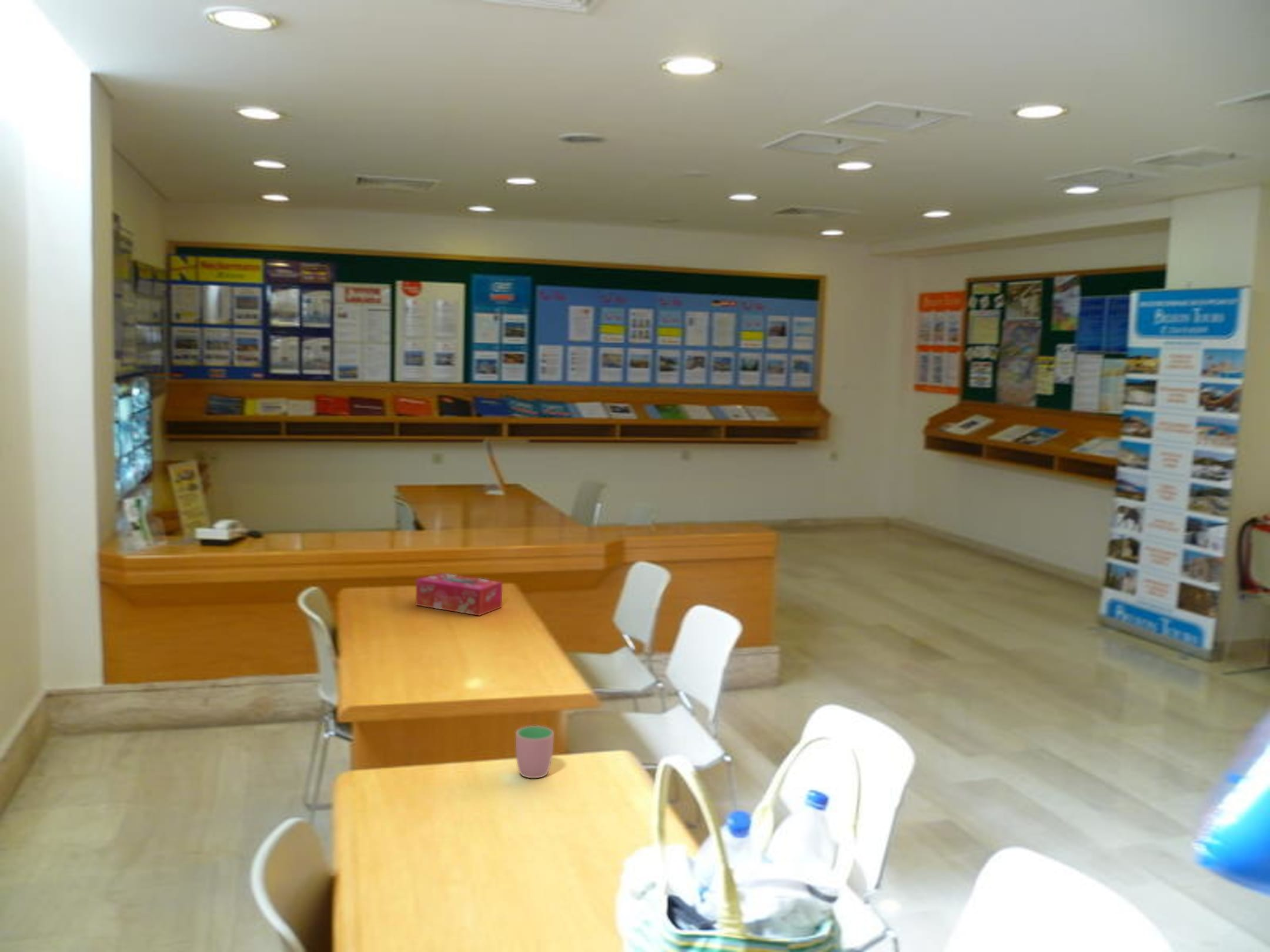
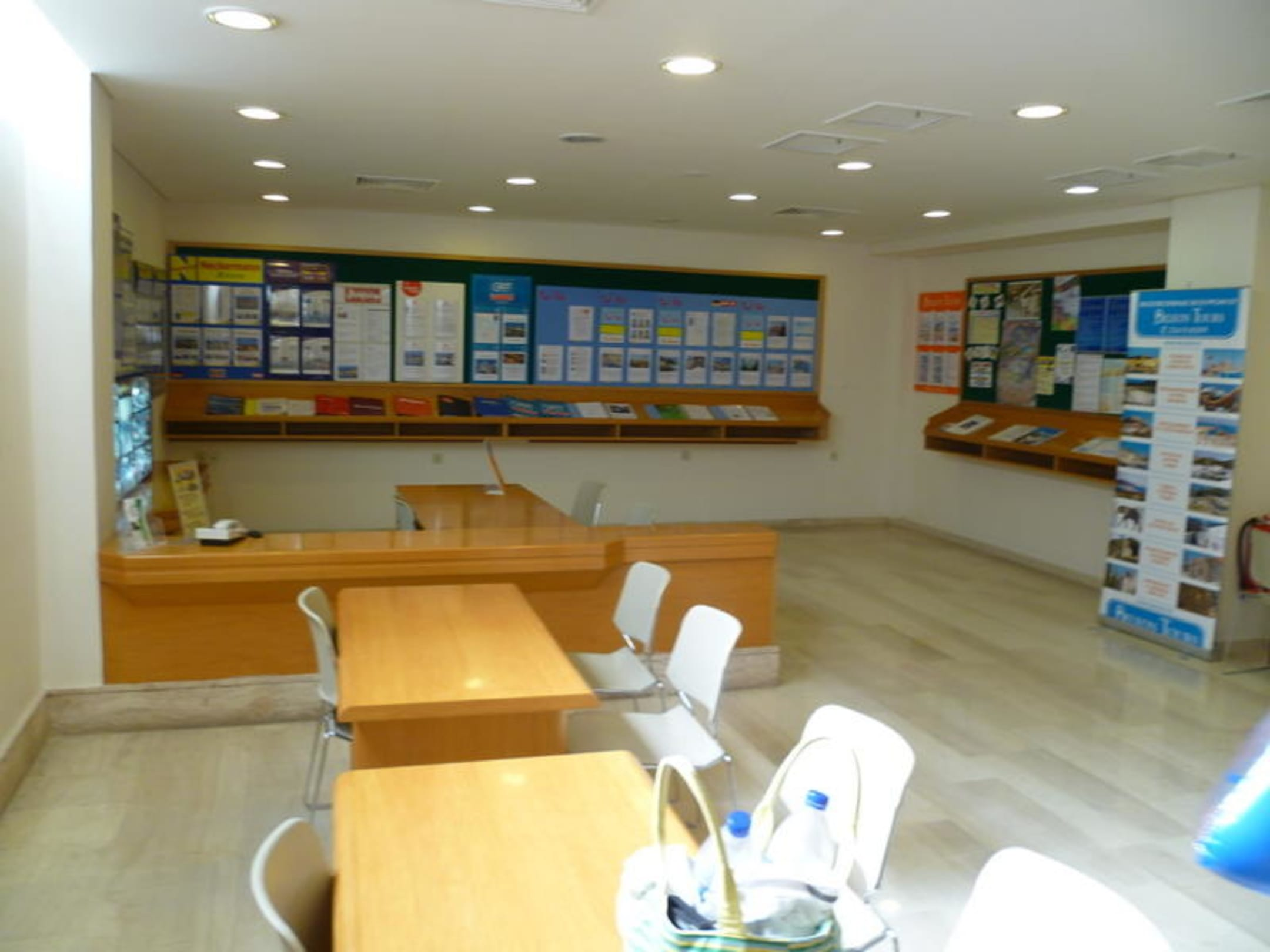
- tissue box [415,572,503,616]
- cup [515,725,554,779]
